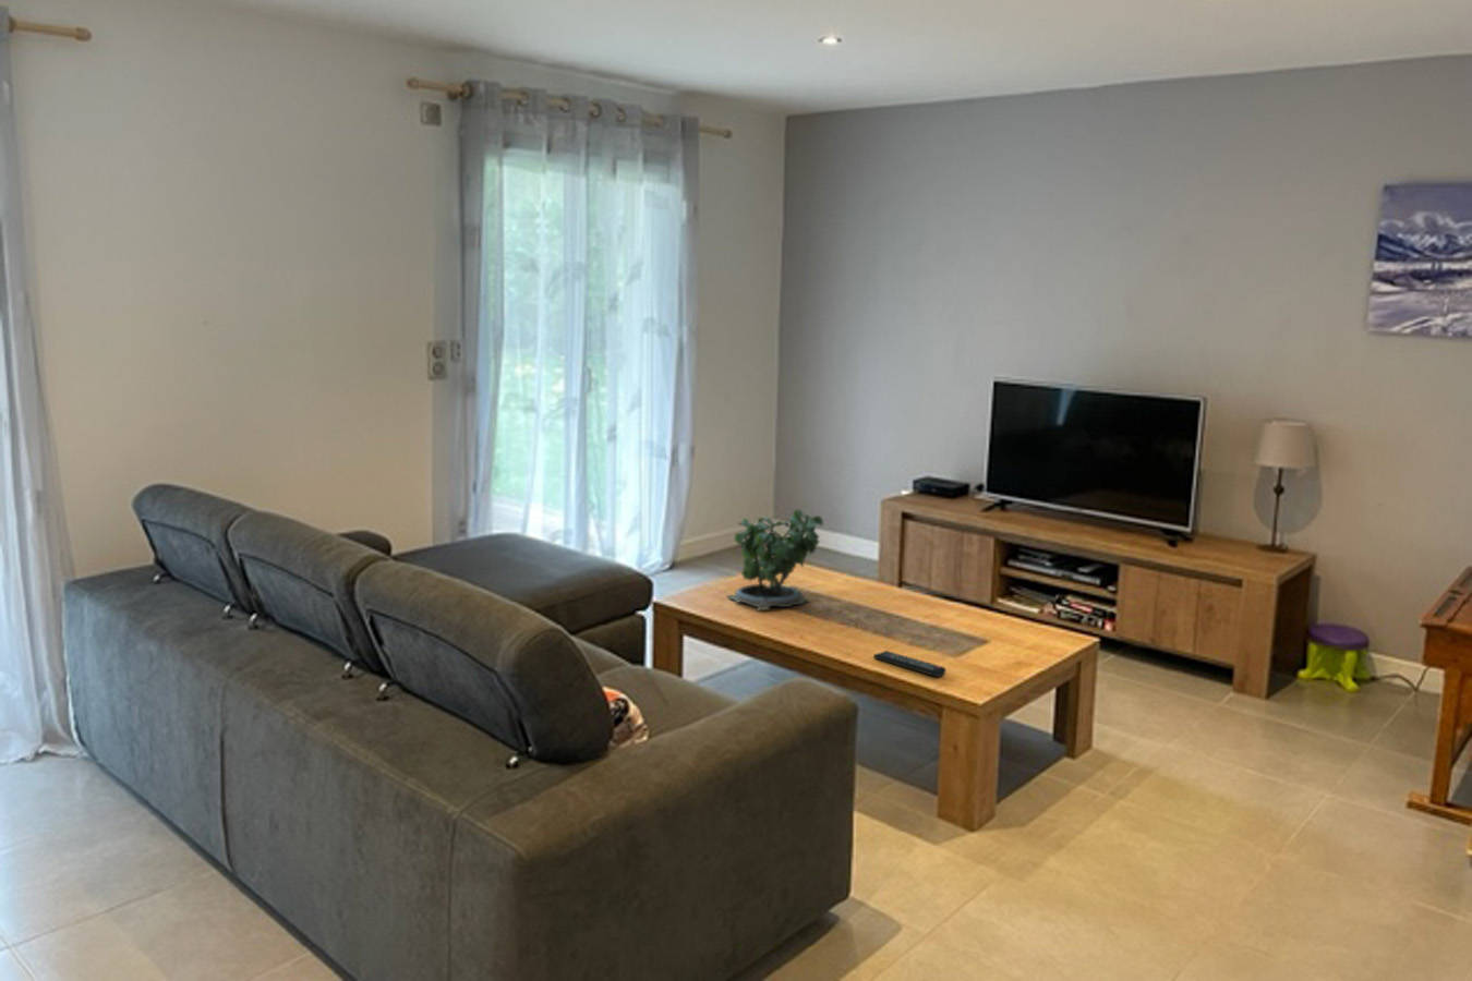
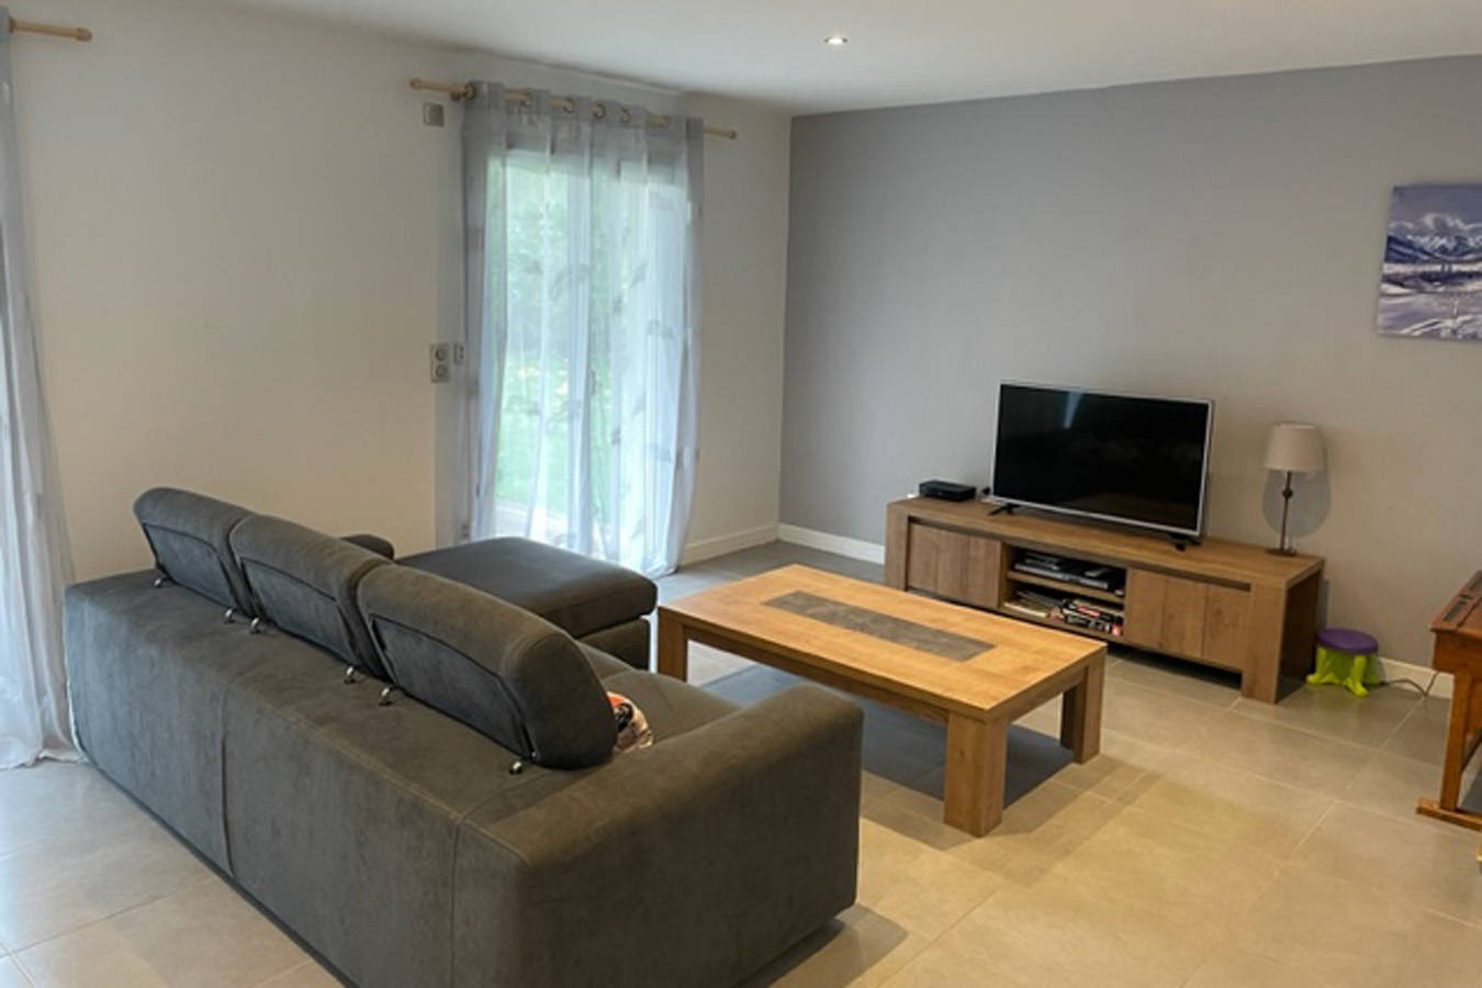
- potted plant [725,504,825,612]
- remote control [872,649,947,678]
